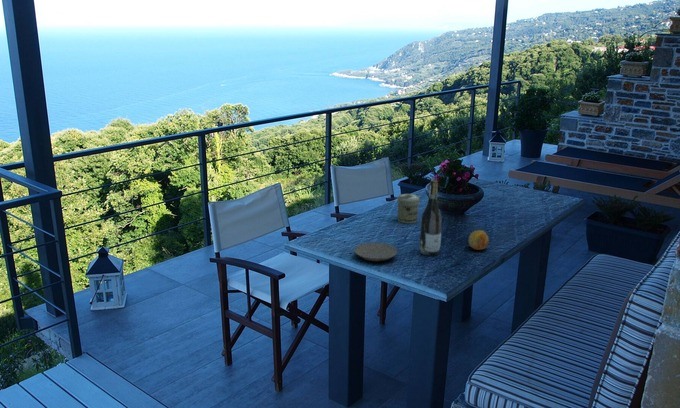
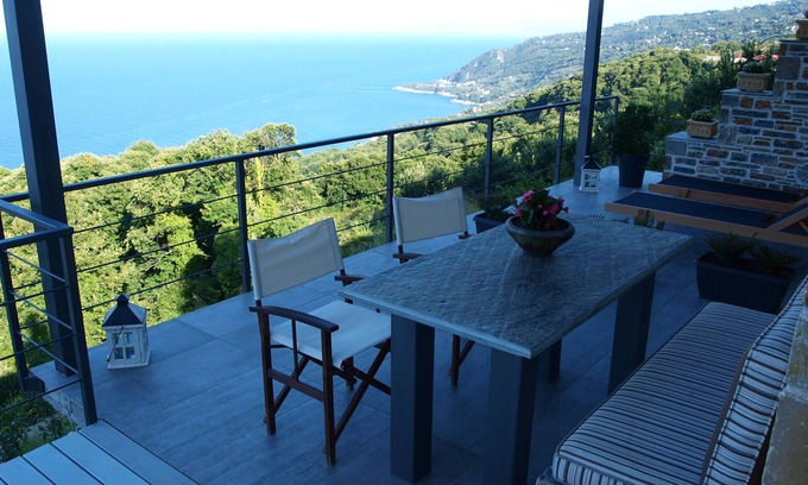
- wine bottle [419,178,443,257]
- fruit [468,229,490,251]
- plate [353,242,398,262]
- jar [396,193,421,224]
